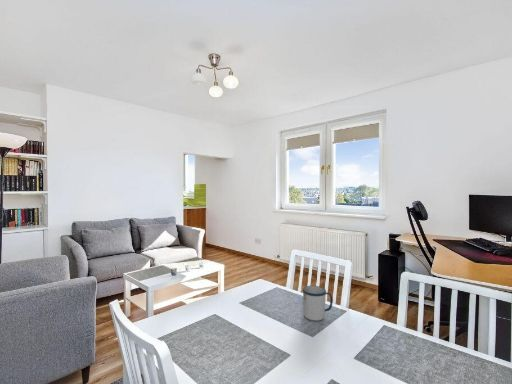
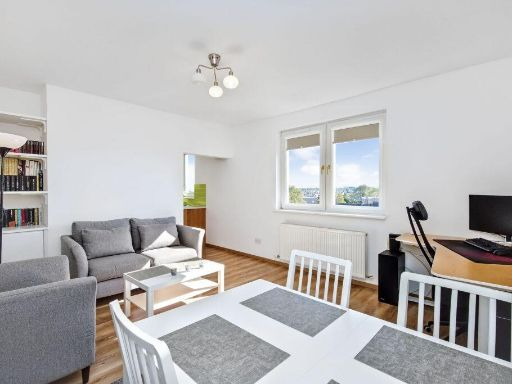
- mug [302,285,334,322]
